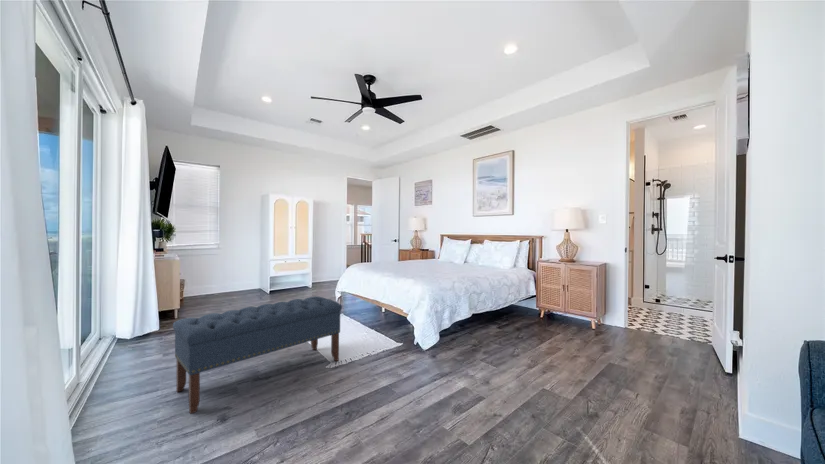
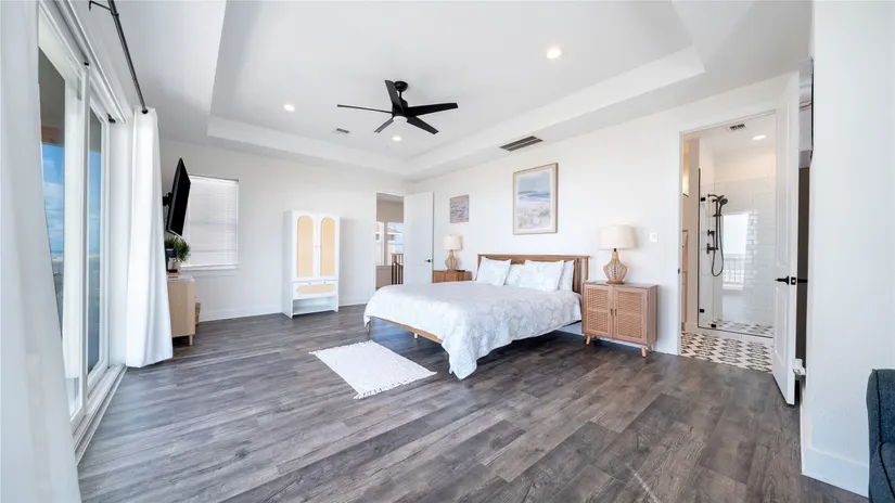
- bench [172,295,343,415]
